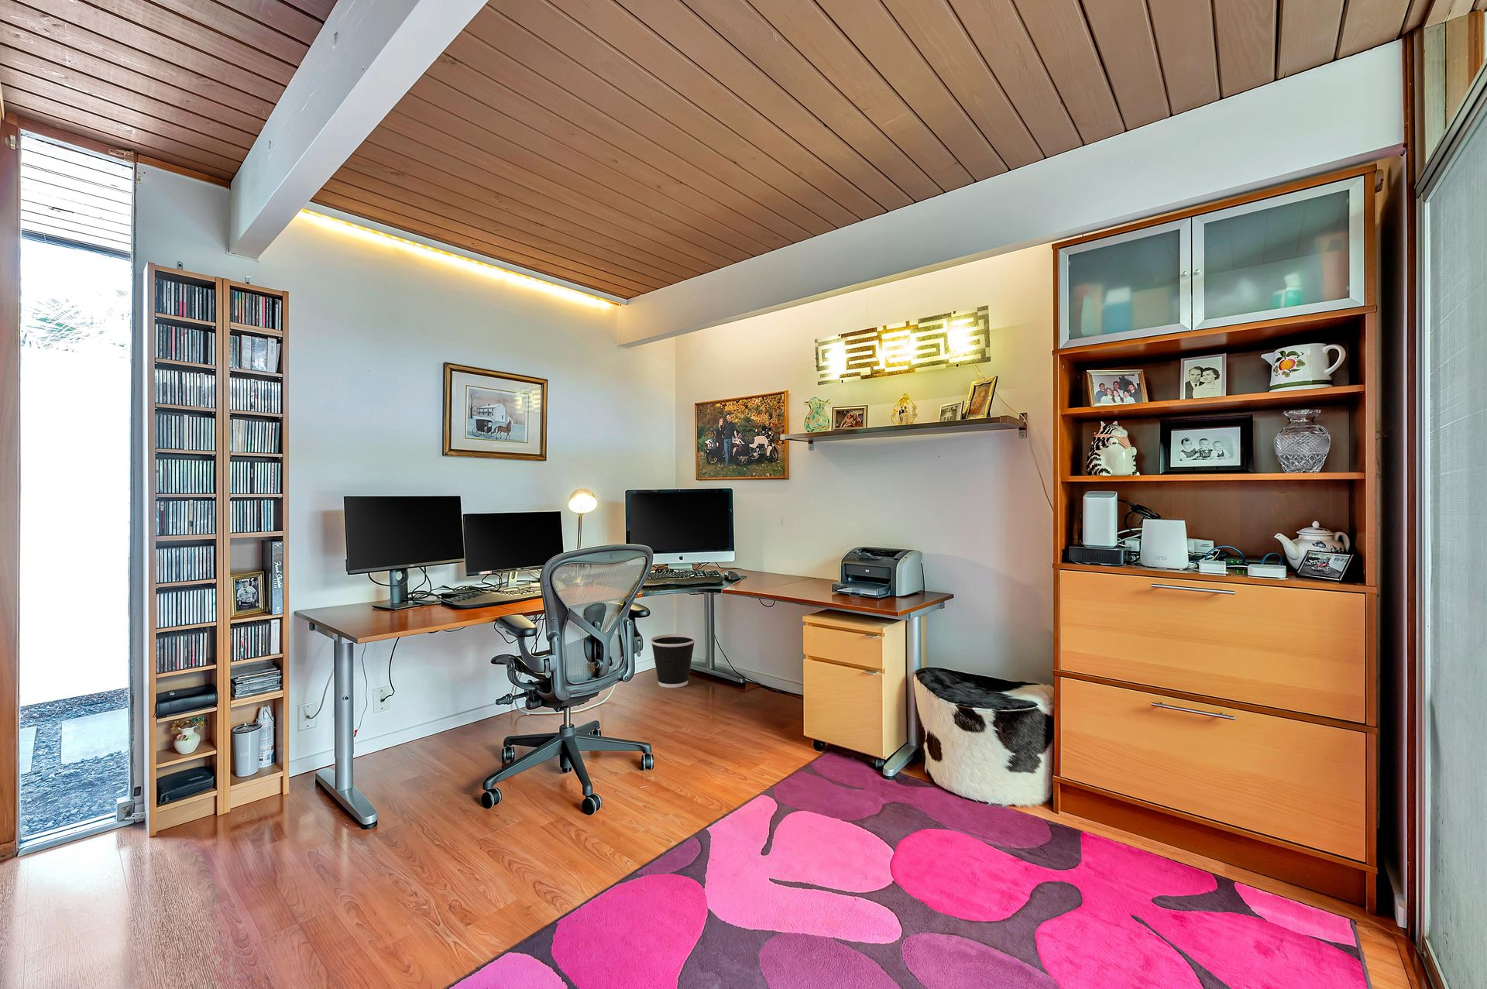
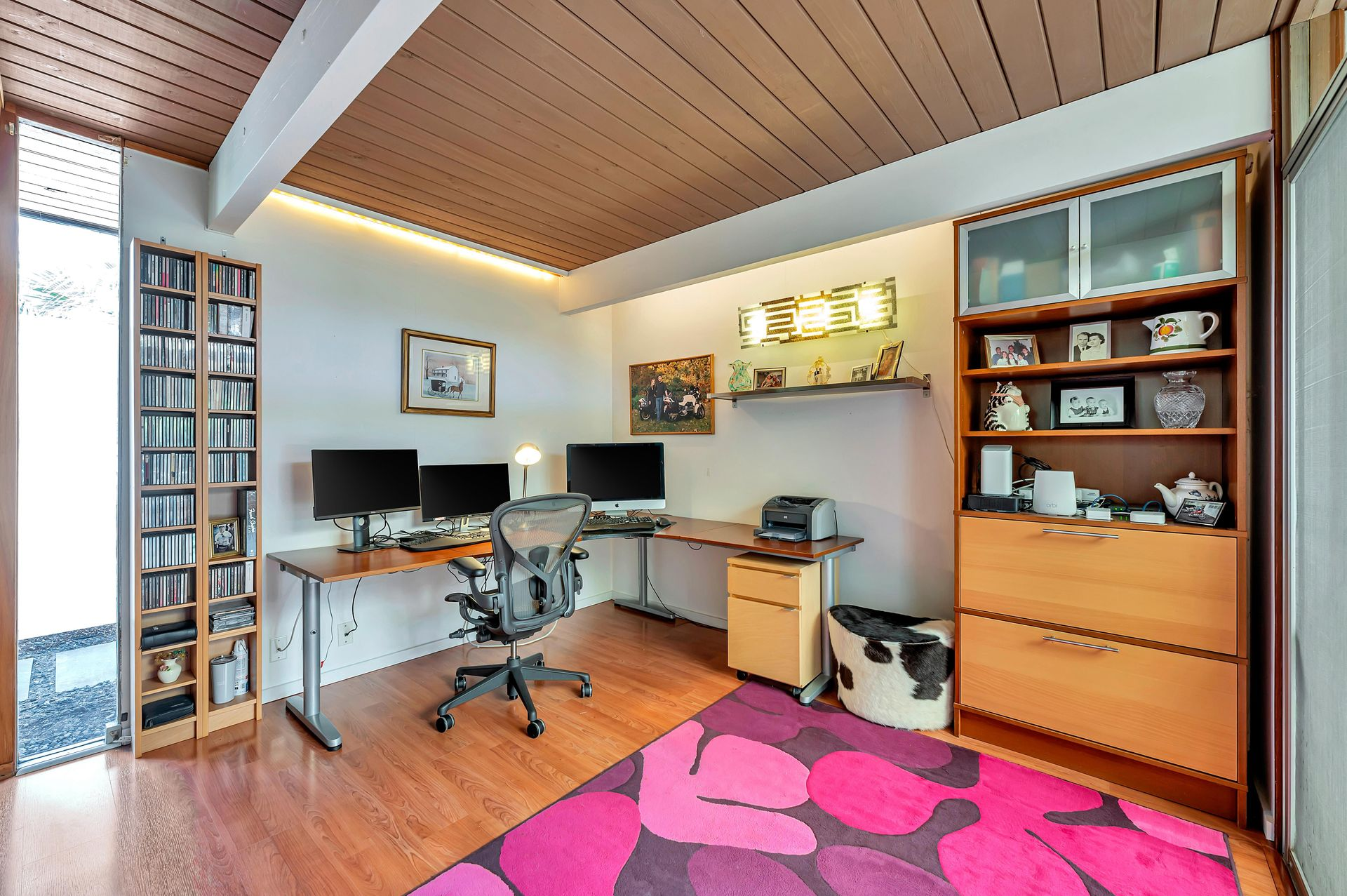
- wastebasket [650,634,697,689]
